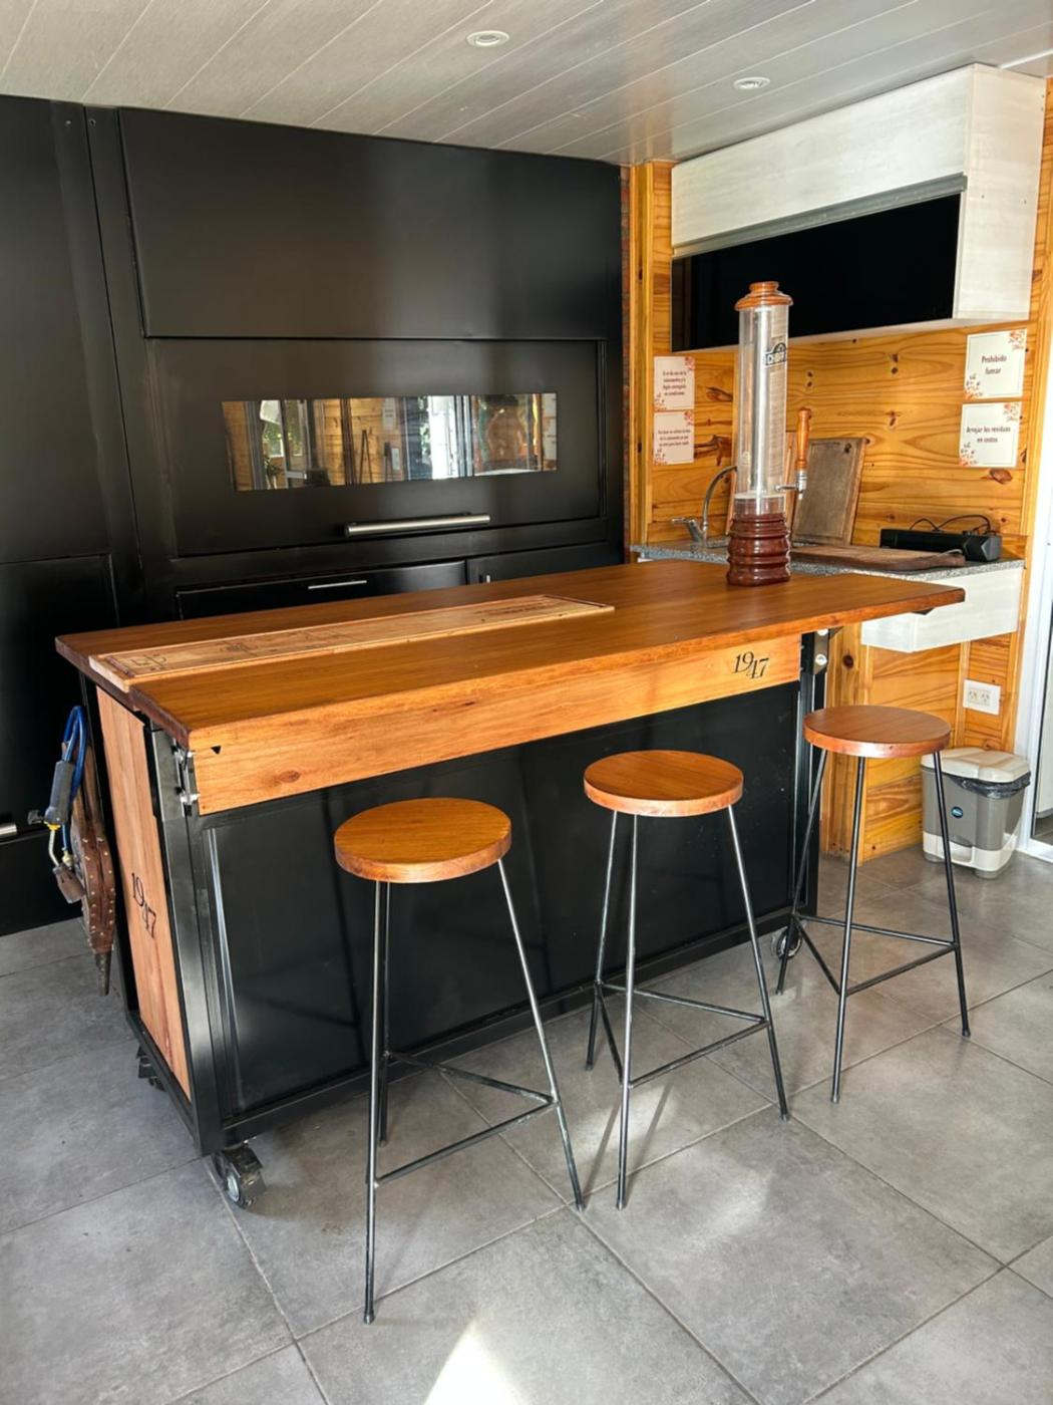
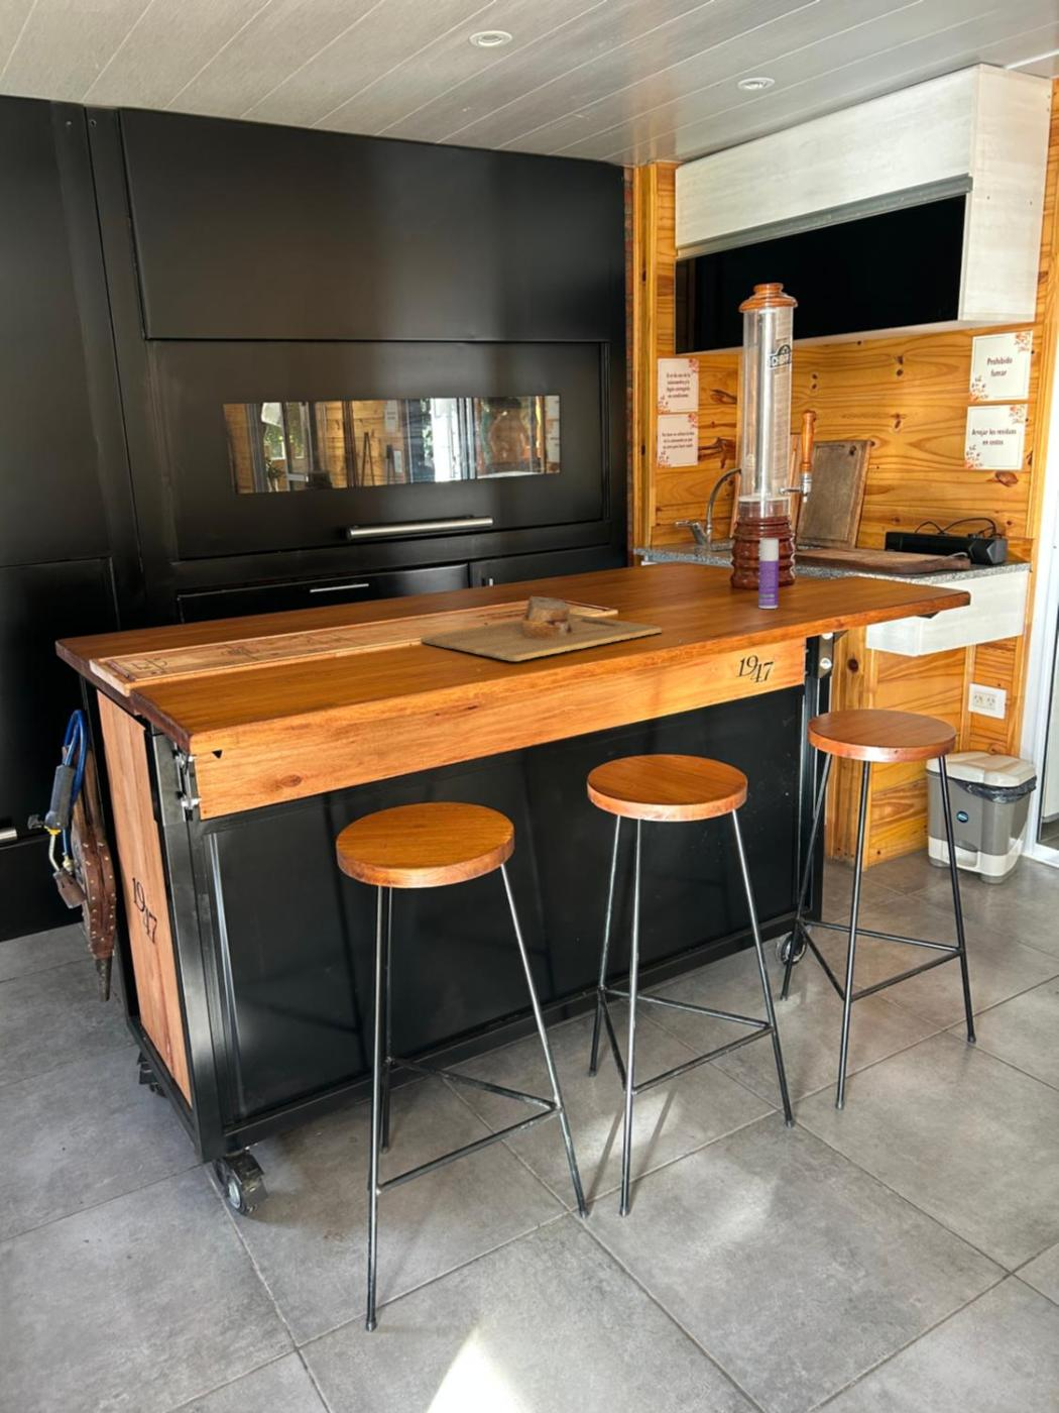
+ bottle [758,538,780,610]
+ cutting board [419,595,663,662]
